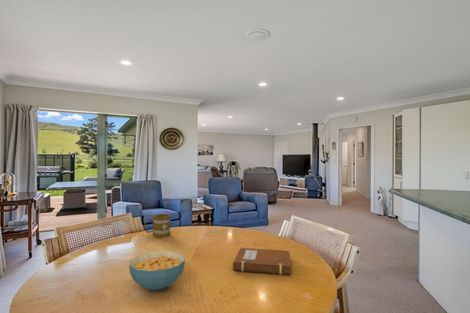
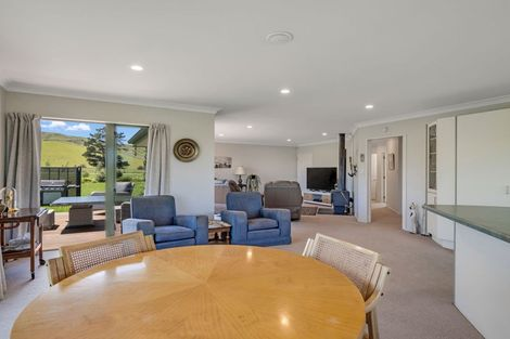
- mug [144,213,172,238]
- notebook [231,247,291,276]
- cereal bowl [128,250,186,292]
